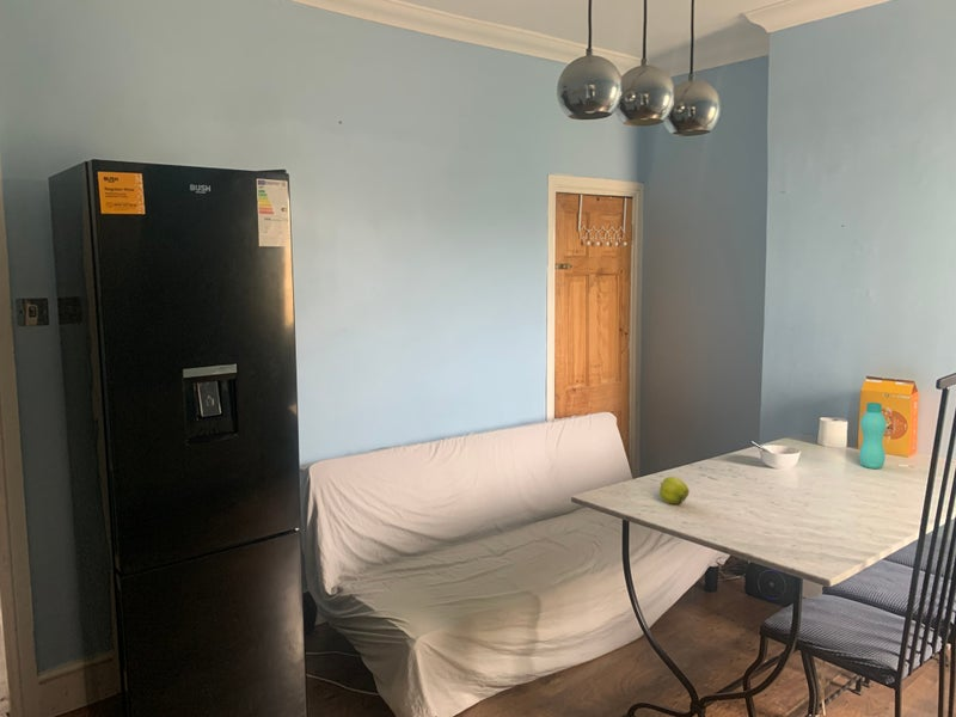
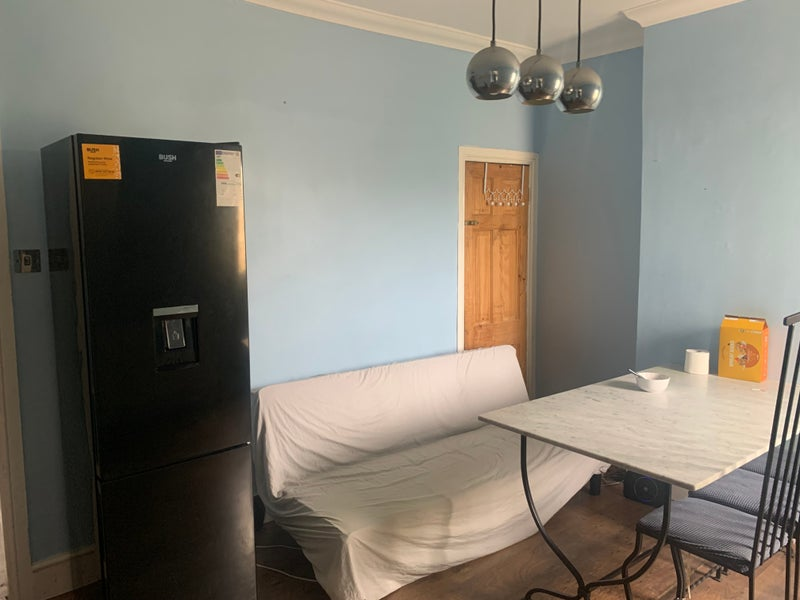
- apple [658,476,691,505]
- bottle [858,402,888,470]
